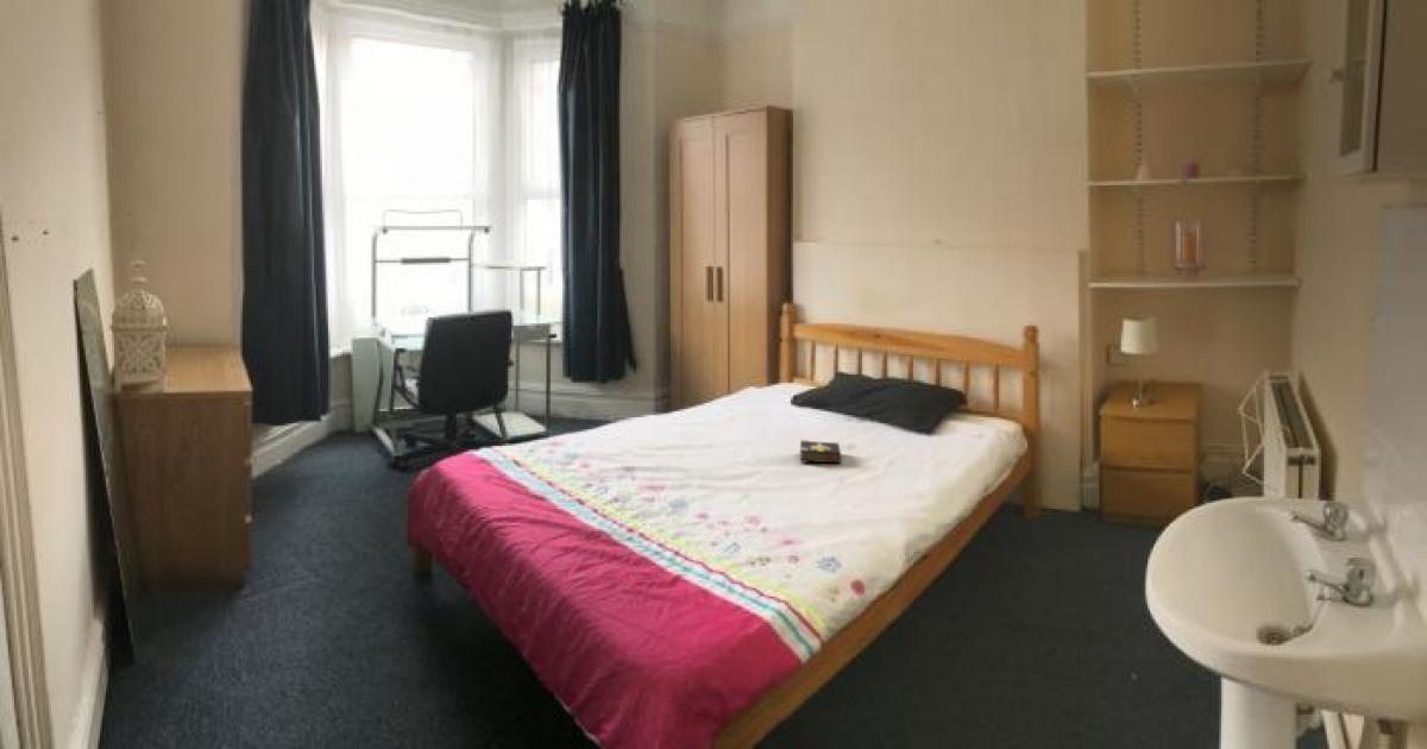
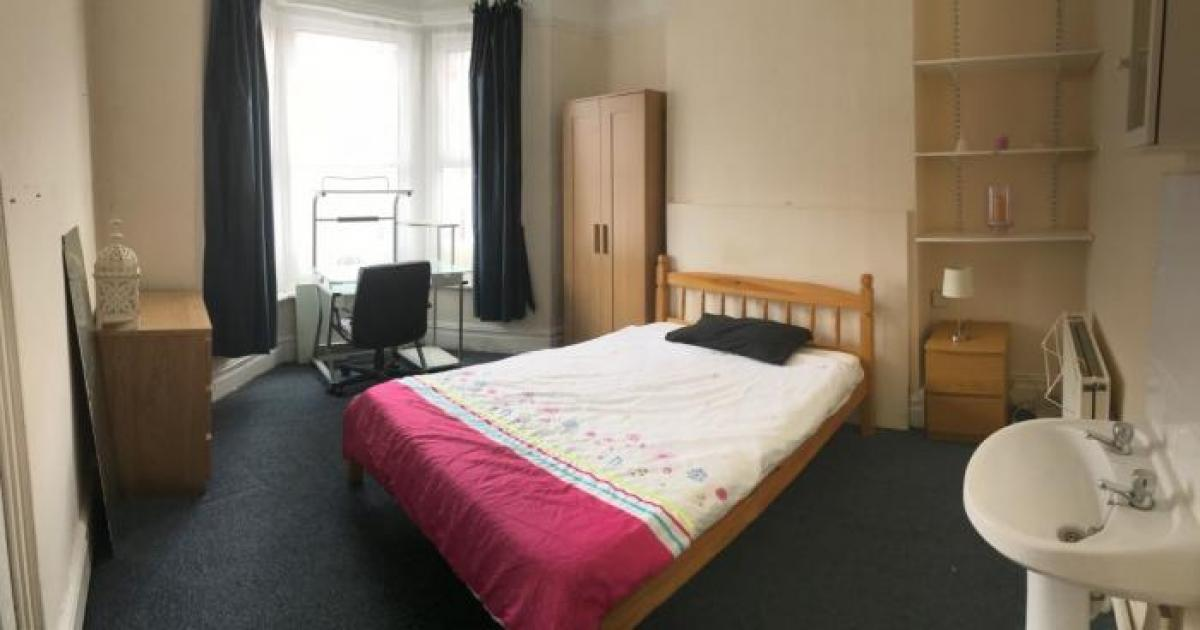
- hardback book [799,439,842,465]
